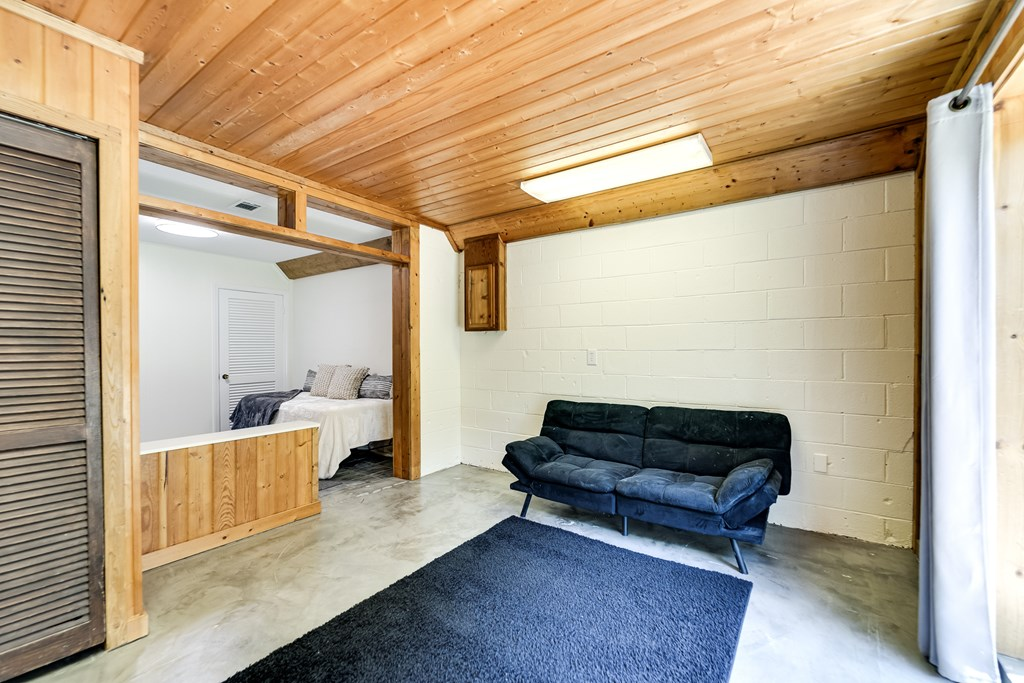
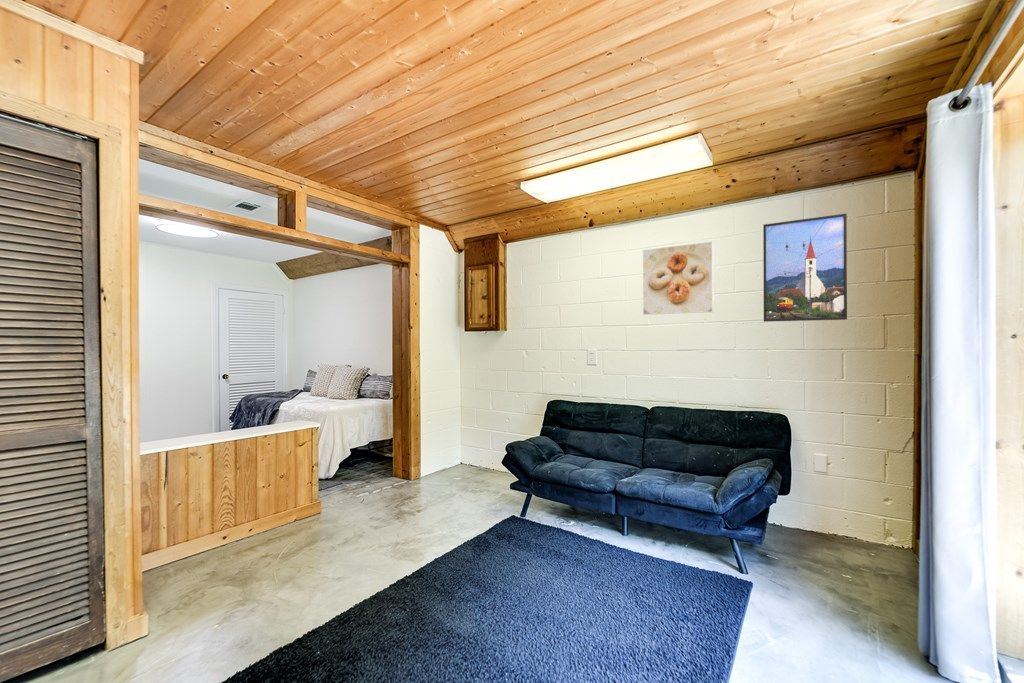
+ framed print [762,212,848,323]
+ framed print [642,241,714,316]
